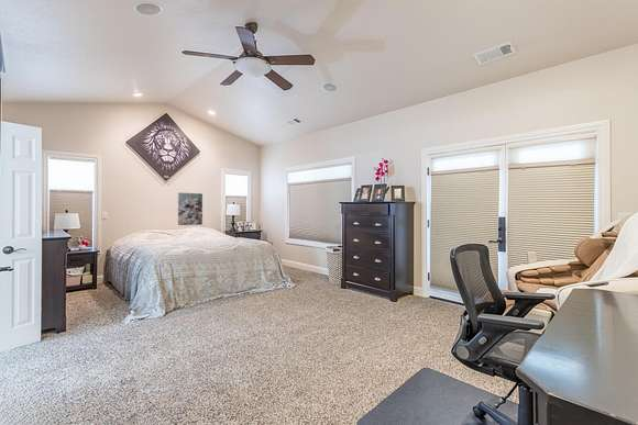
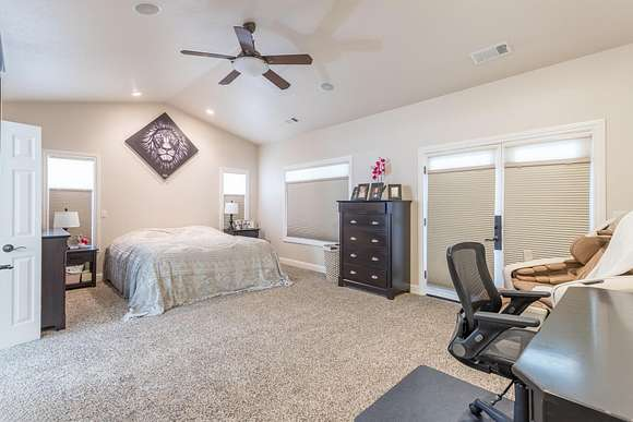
- wall art [177,192,204,226]
